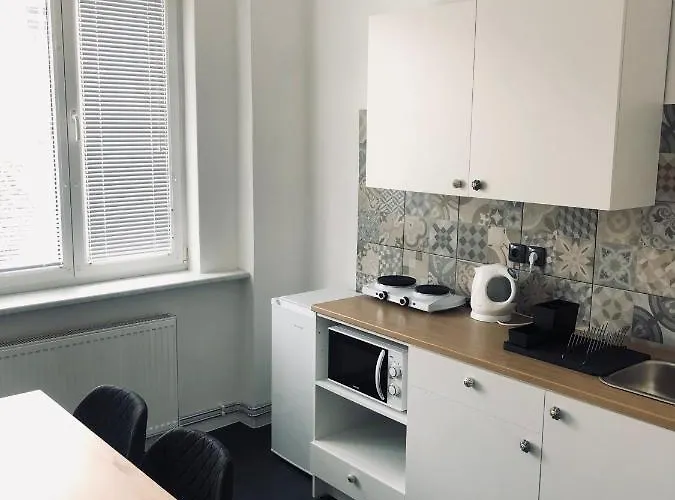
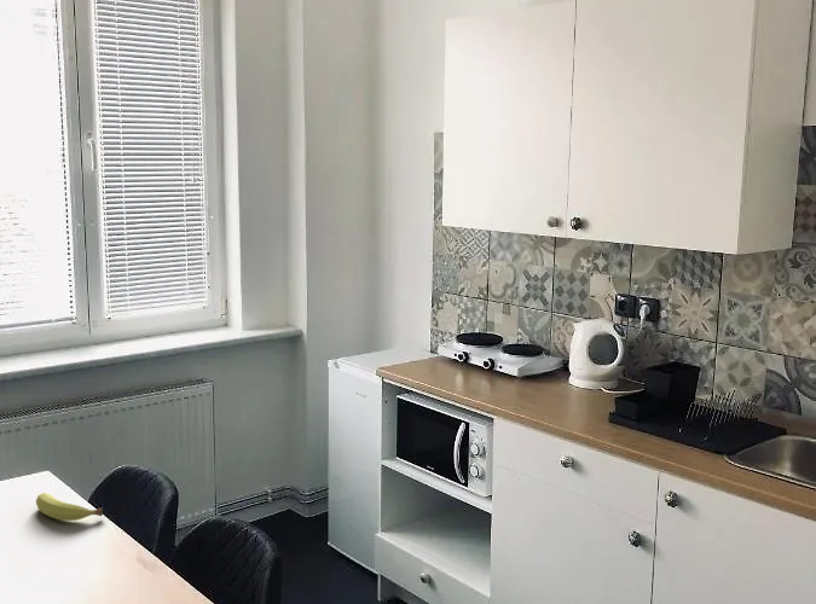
+ fruit [35,492,104,522]
